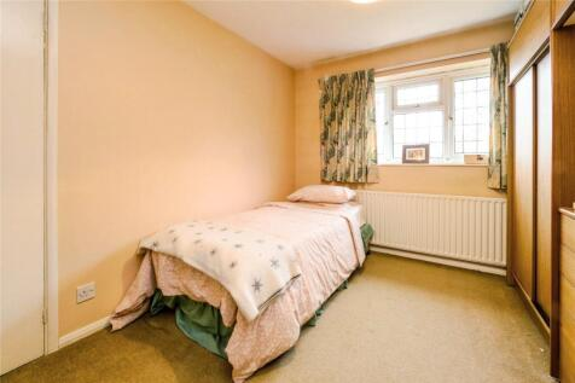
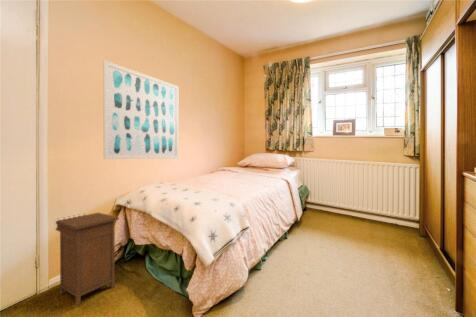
+ wall art [102,59,180,160]
+ nightstand [55,212,120,306]
